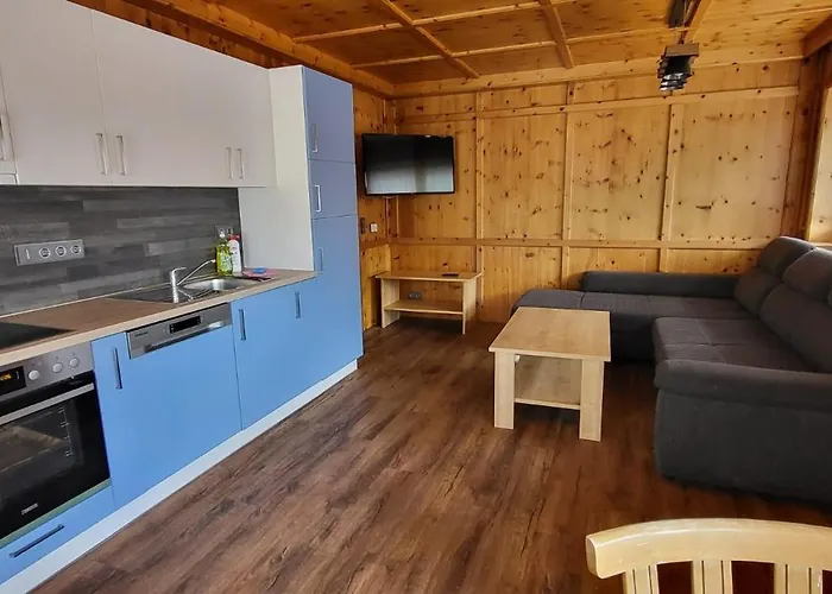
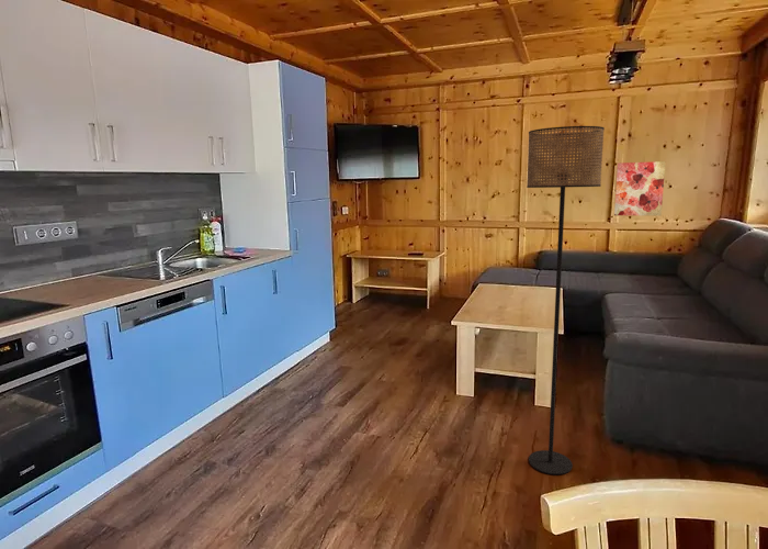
+ floor lamp [526,125,606,475]
+ wall art [613,160,667,216]
